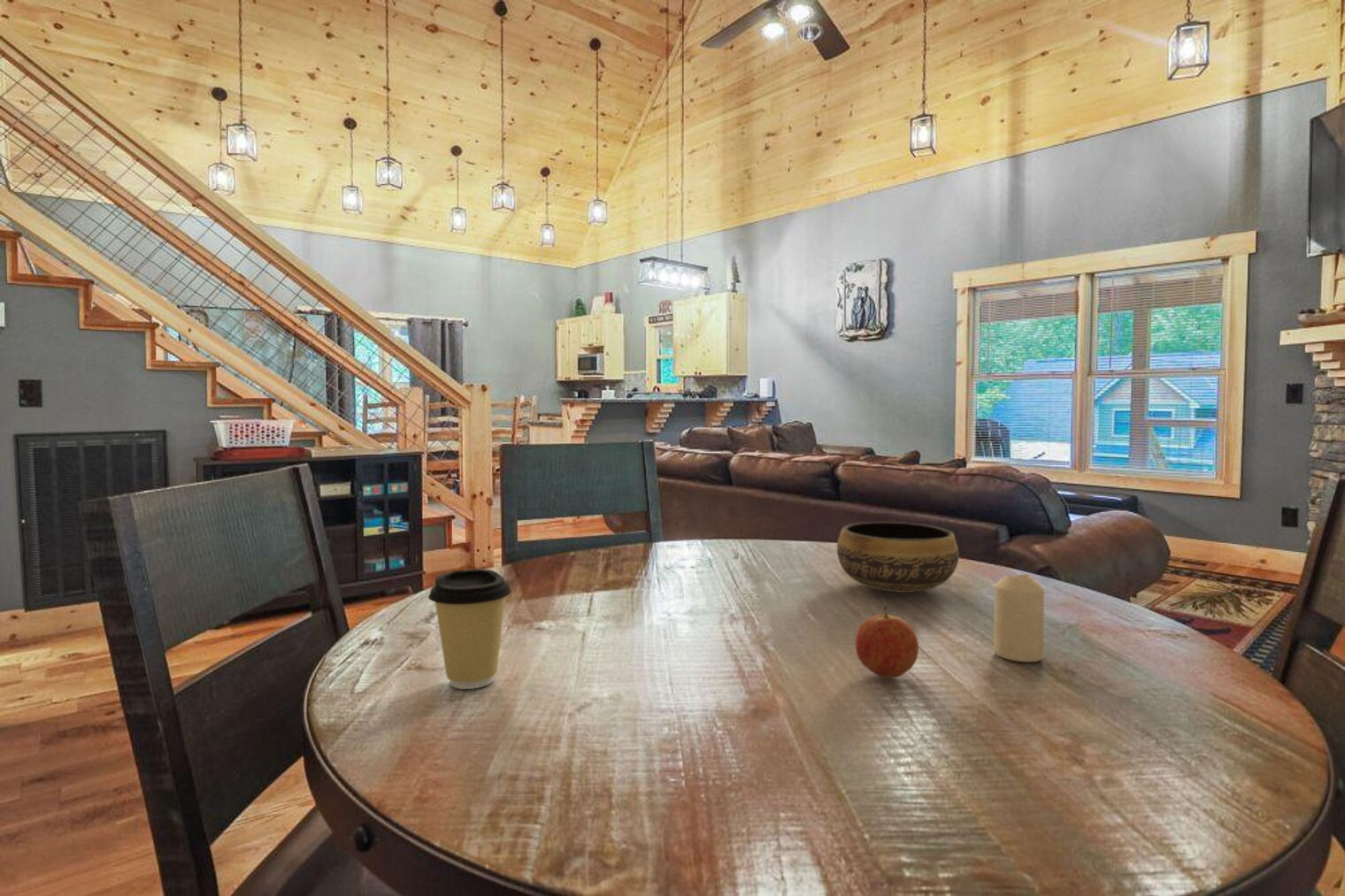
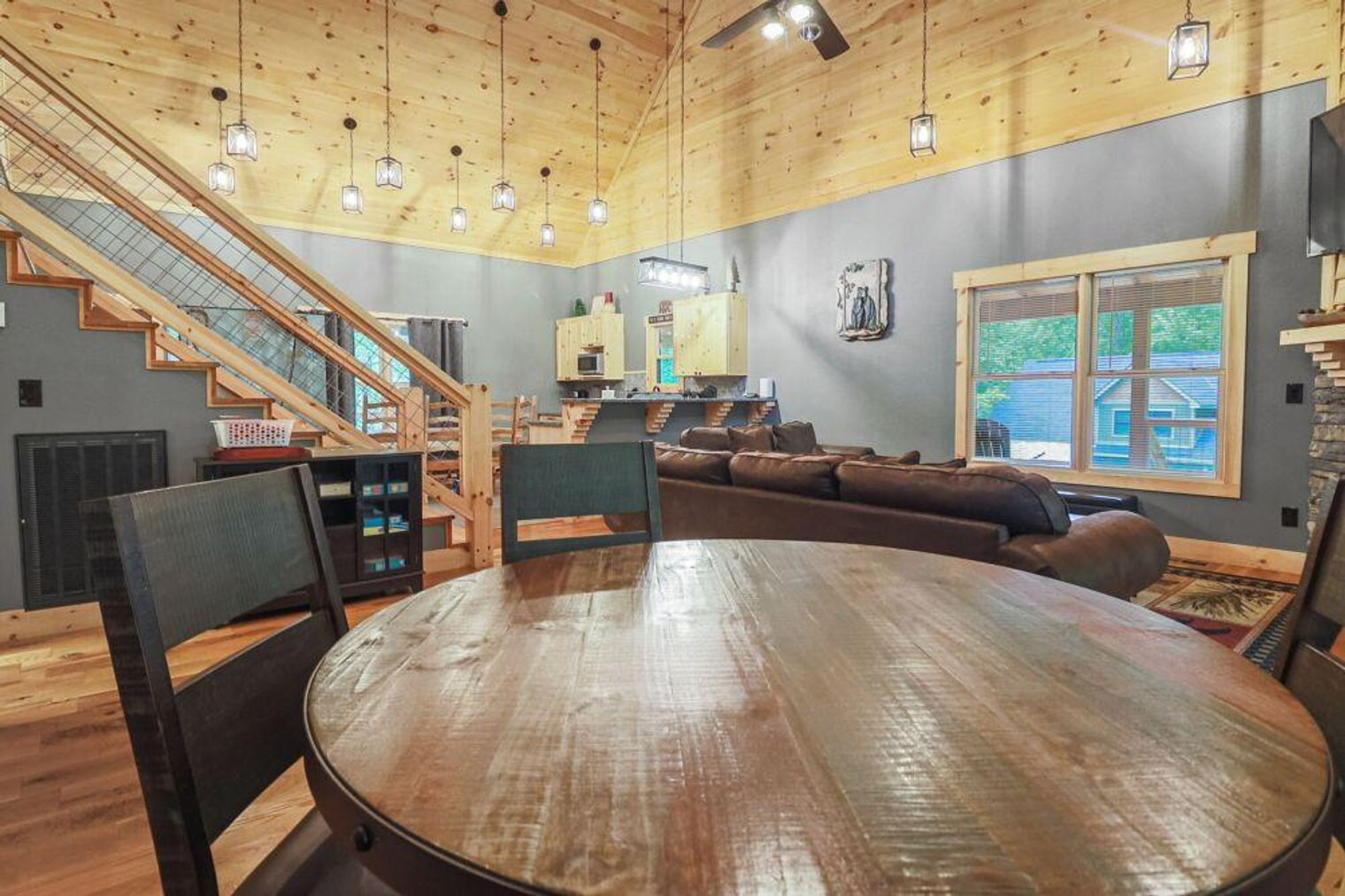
- coffee cup [427,568,512,690]
- bowl [836,521,959,594]
- candle [993,573,1045,662]
- fruit [855,605,919,679]
